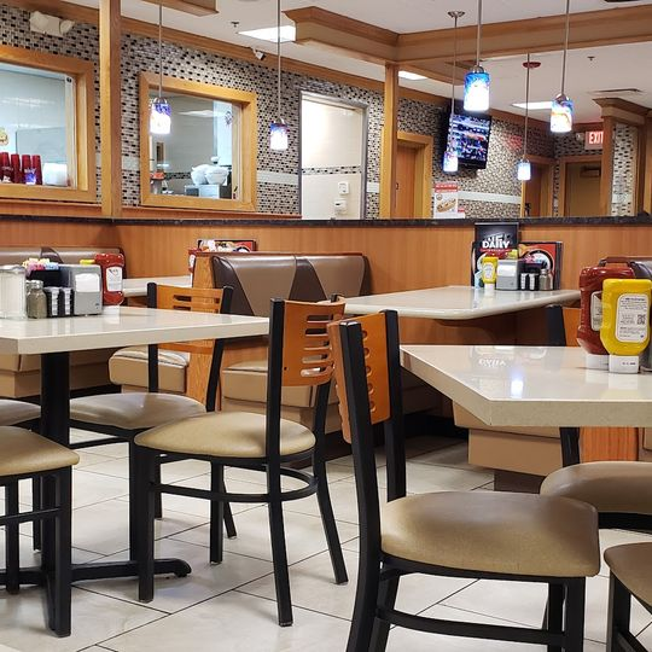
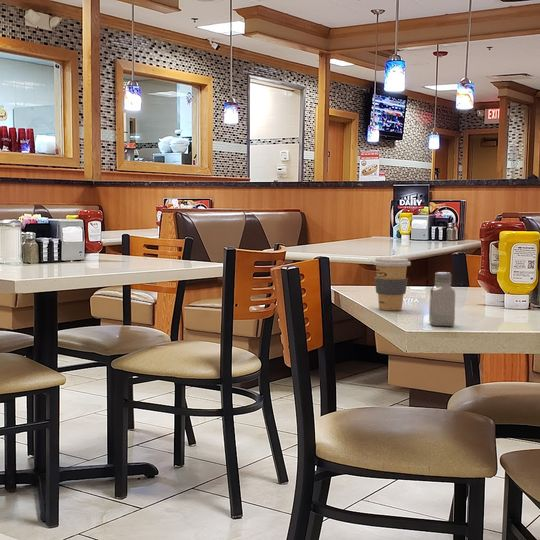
+ coffee cup [372,256,412,311]
+ saltshaker [428,271,456,327]
